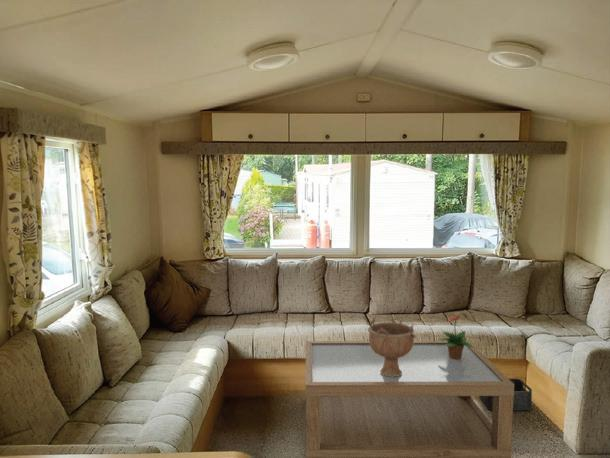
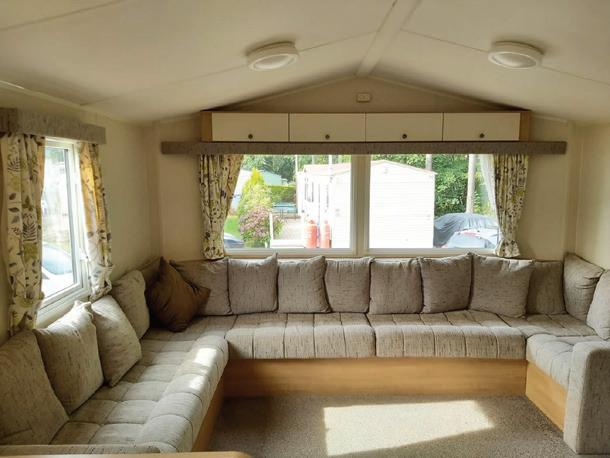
- coffee table [305,340,514,458]
- potted flower [437,315,474,360]
- storage bin [479,378,533,411]
- decorative bowl [367,315,417,377]
